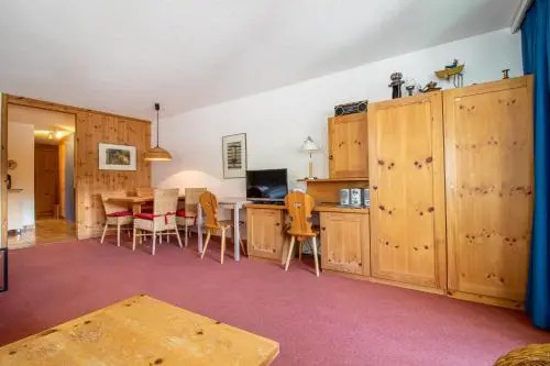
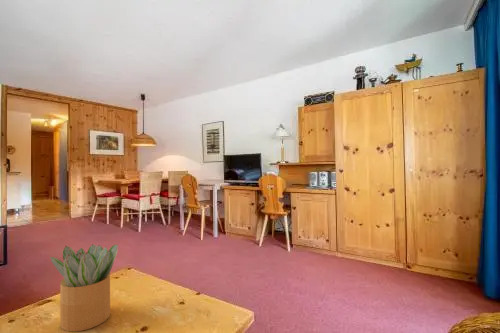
+ potted plant [50,243,119,333]
